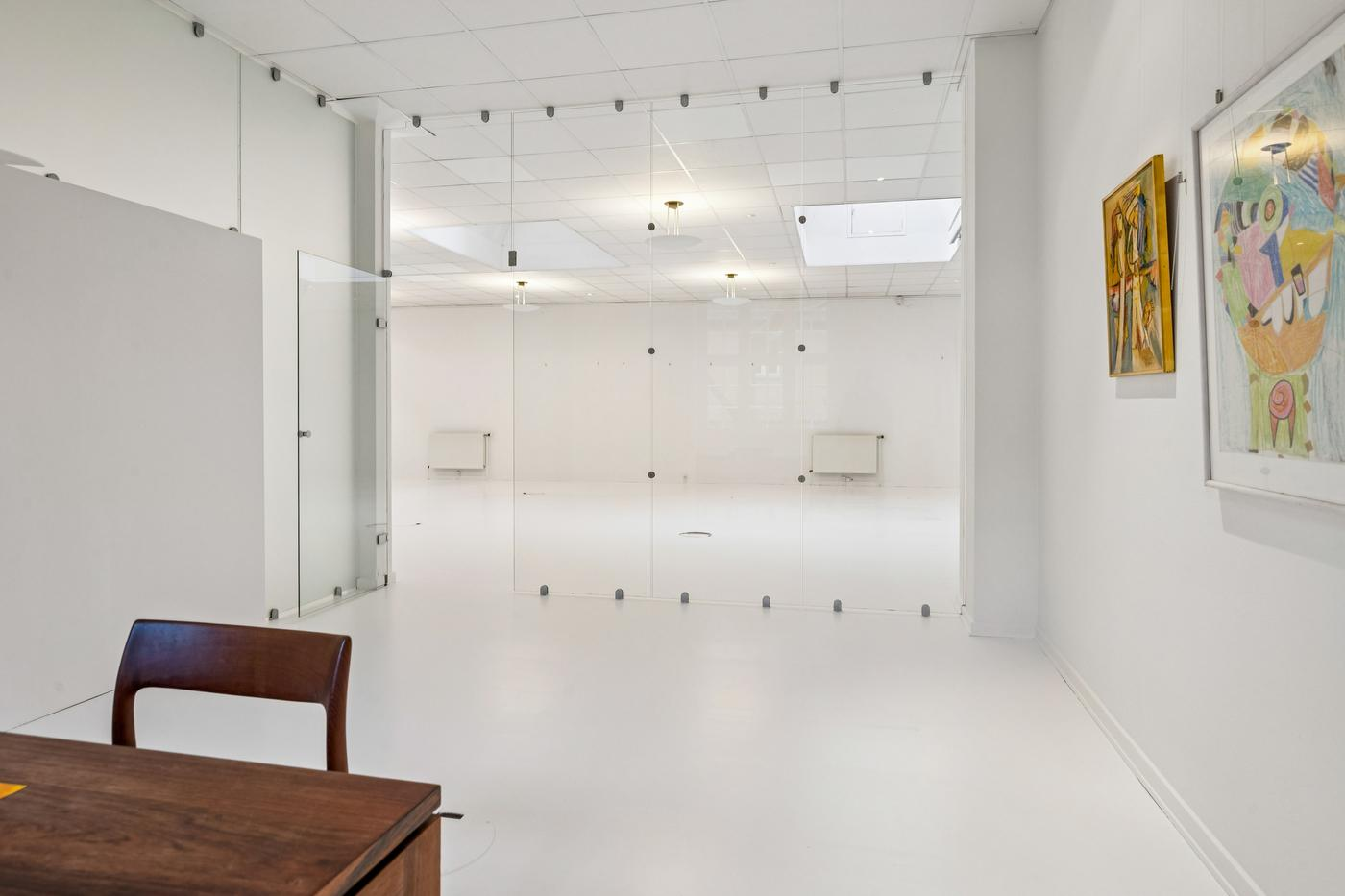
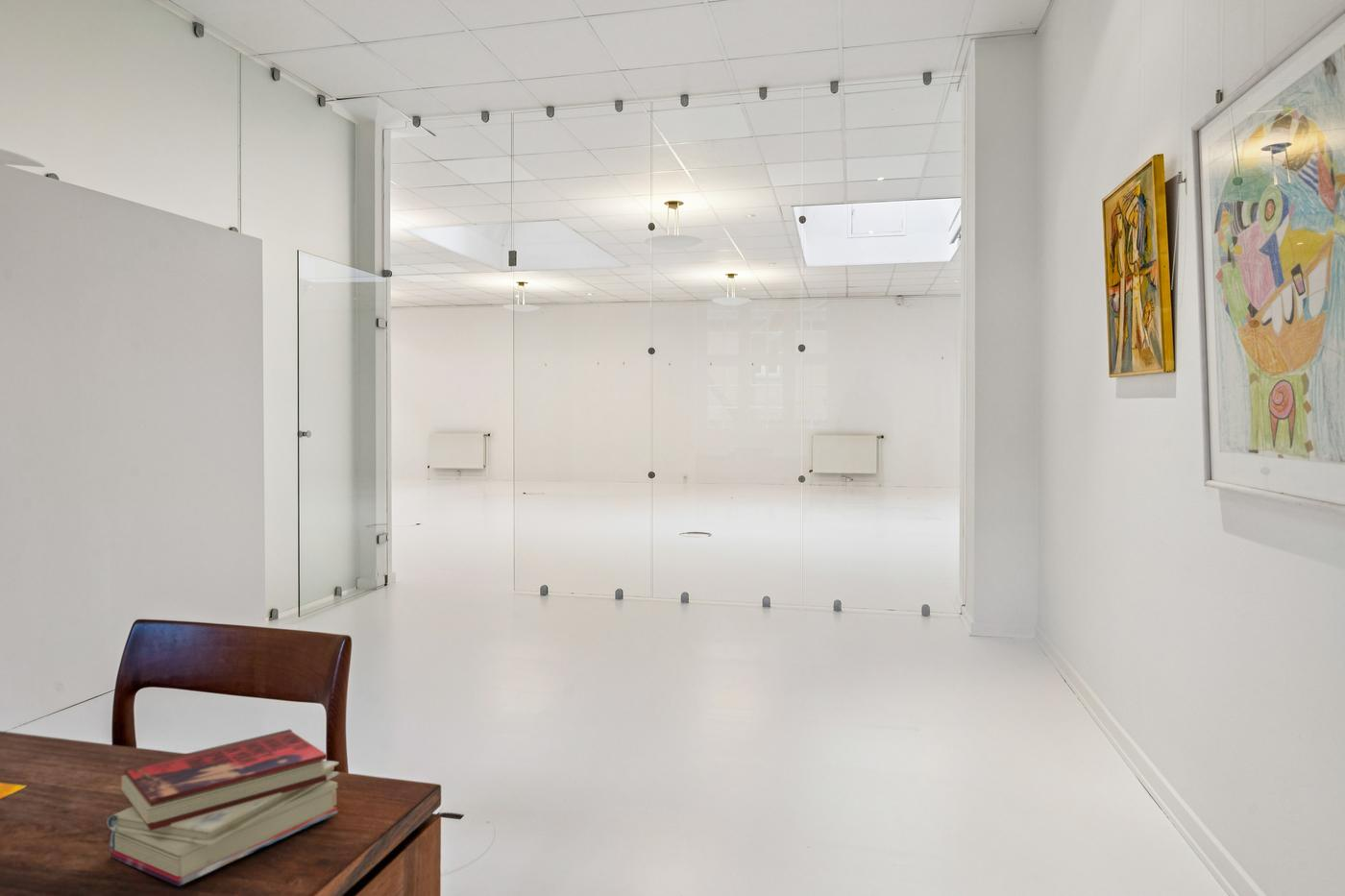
+ book [106,728,340,887]
